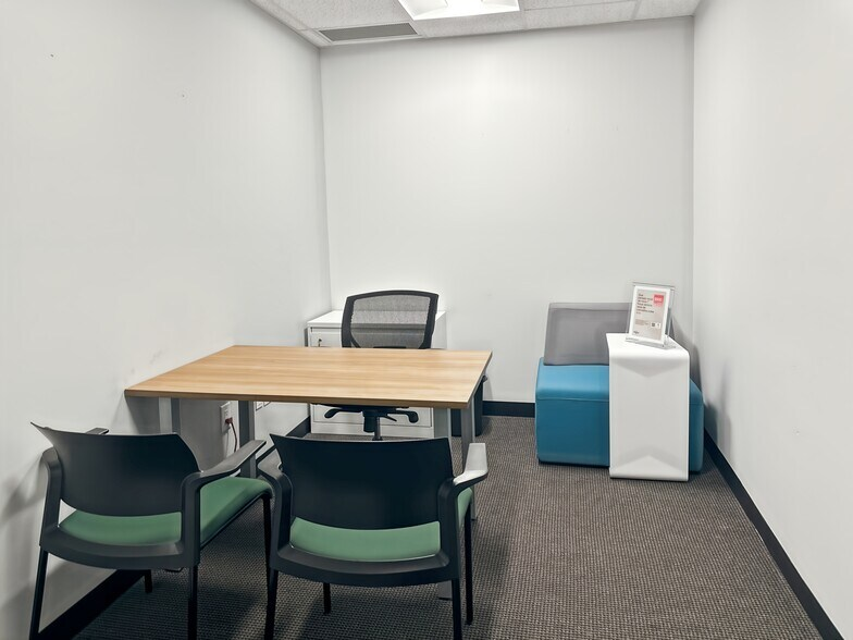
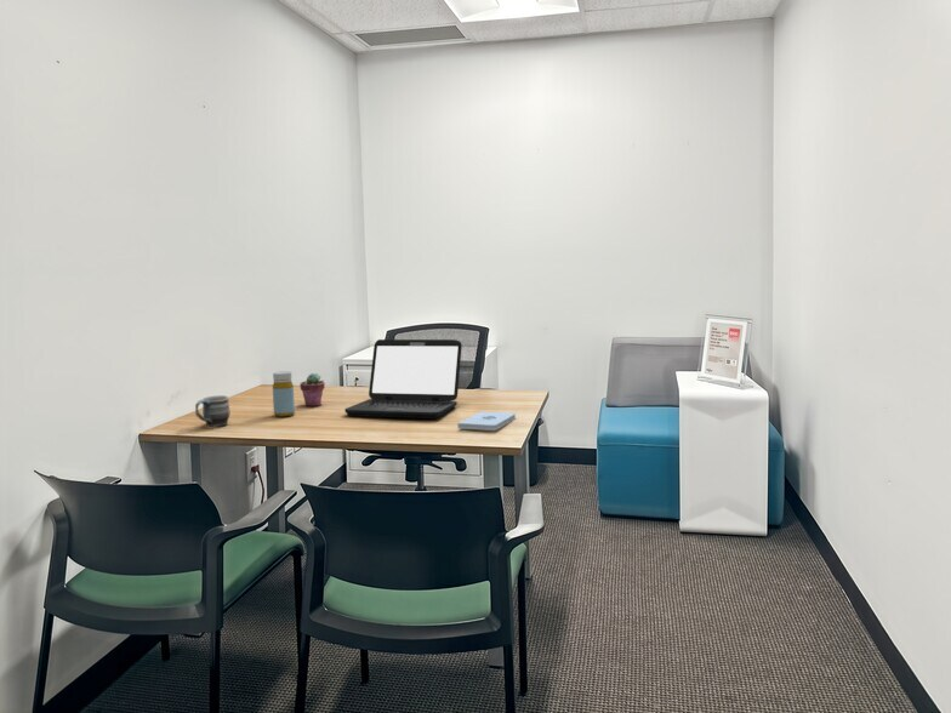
+ bottle [272,370,296,418]
+ laptop [343,338,463,420]
+ mug [194,394,230,428]
+ potted succulent [298,372,326,407]
+ notepad [456,410,517,432]
